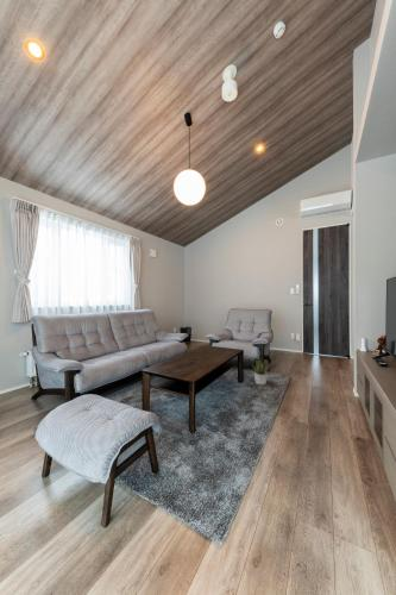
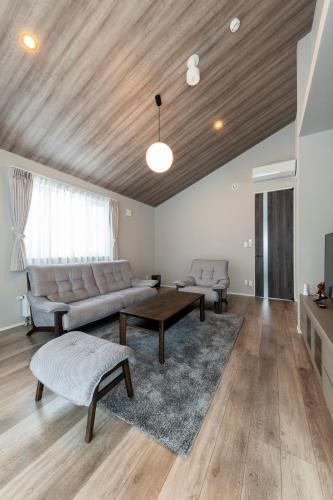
- potted plant [250,356,272,387]
